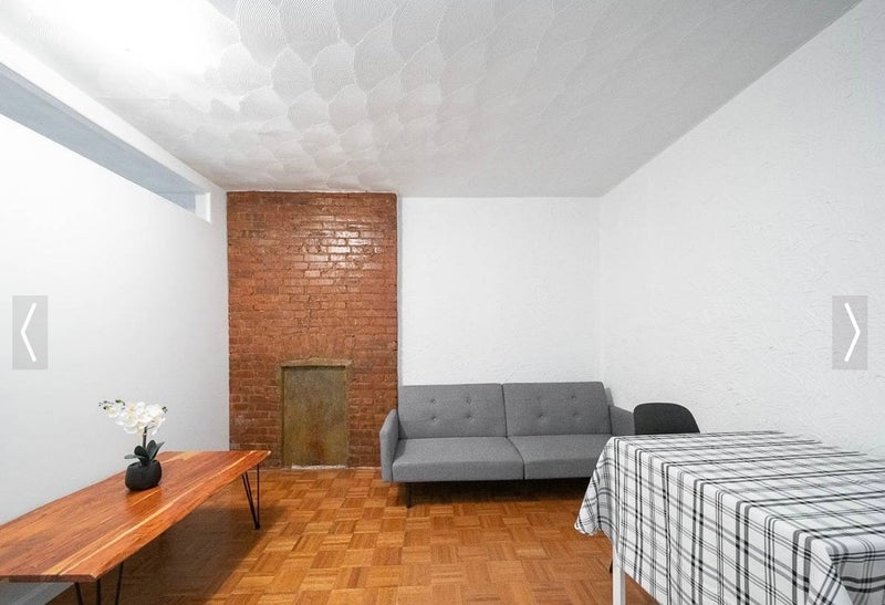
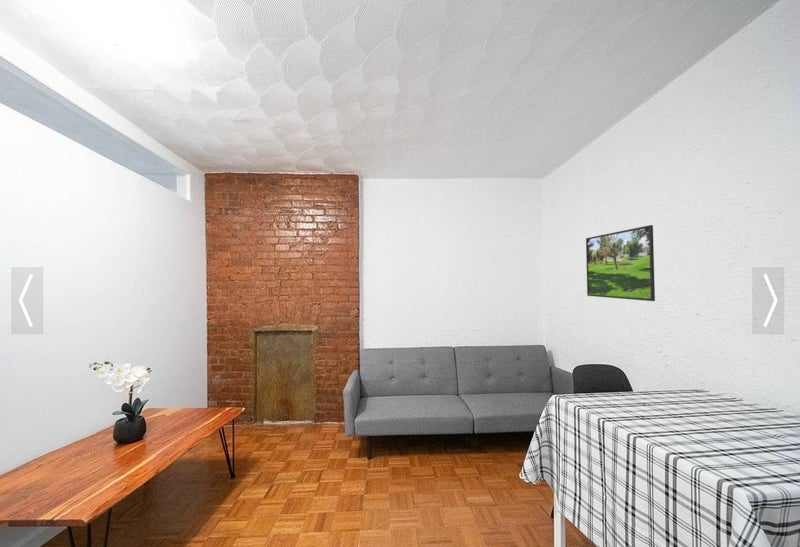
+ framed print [585,224,656,302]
